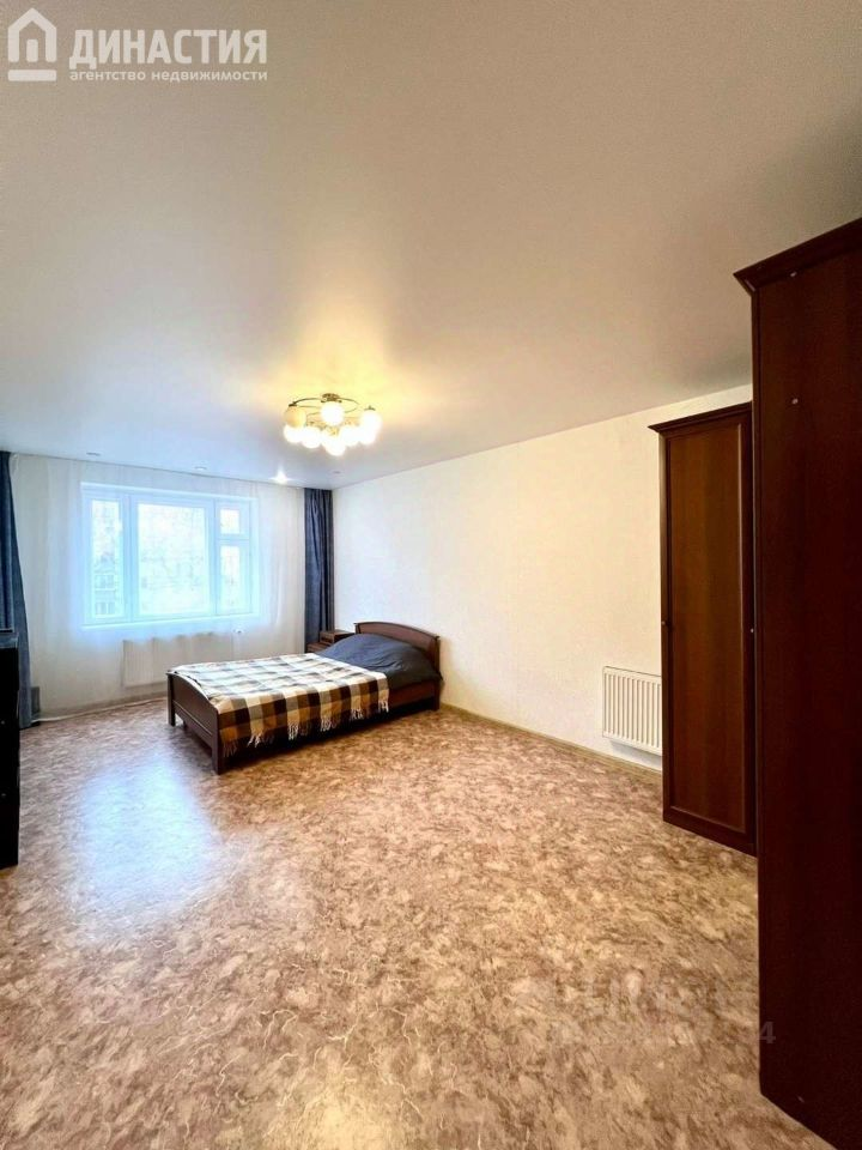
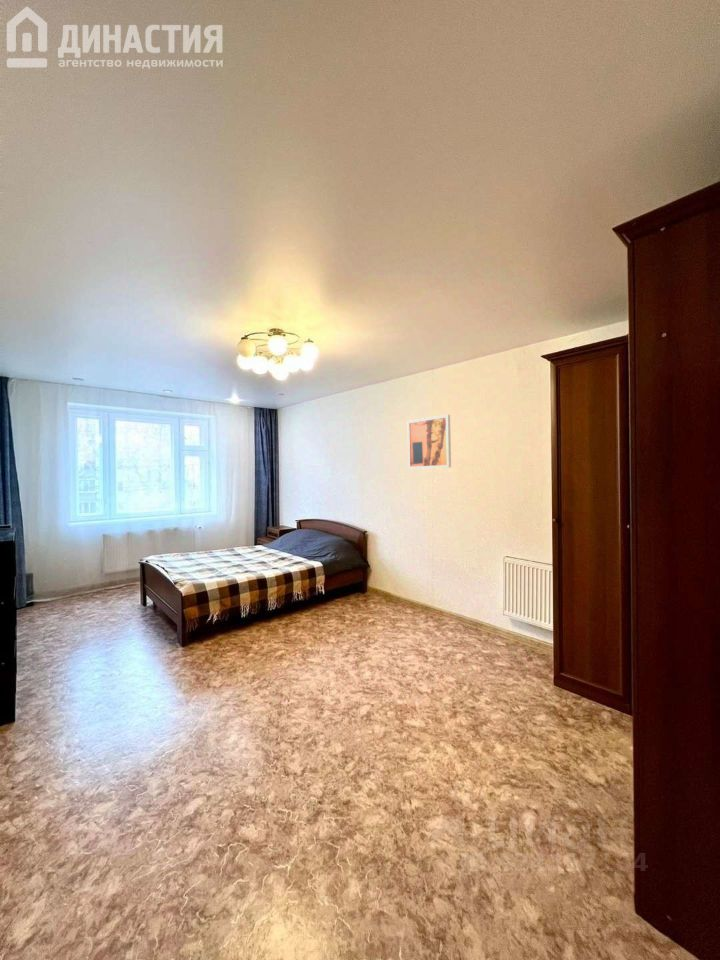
+ wall art [406,414,452,470]
